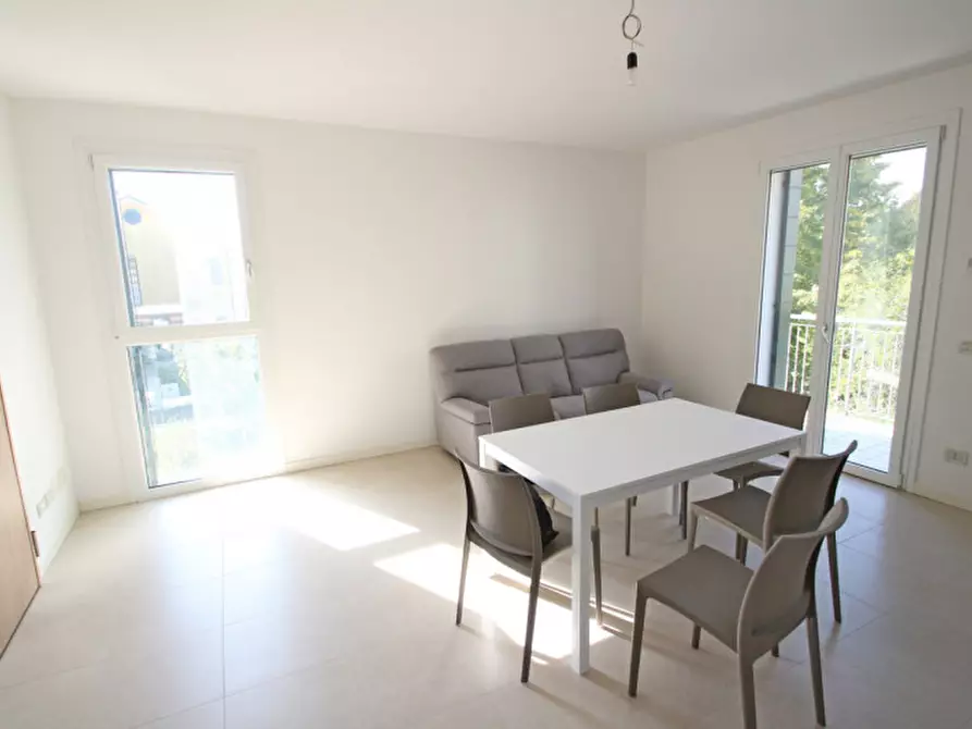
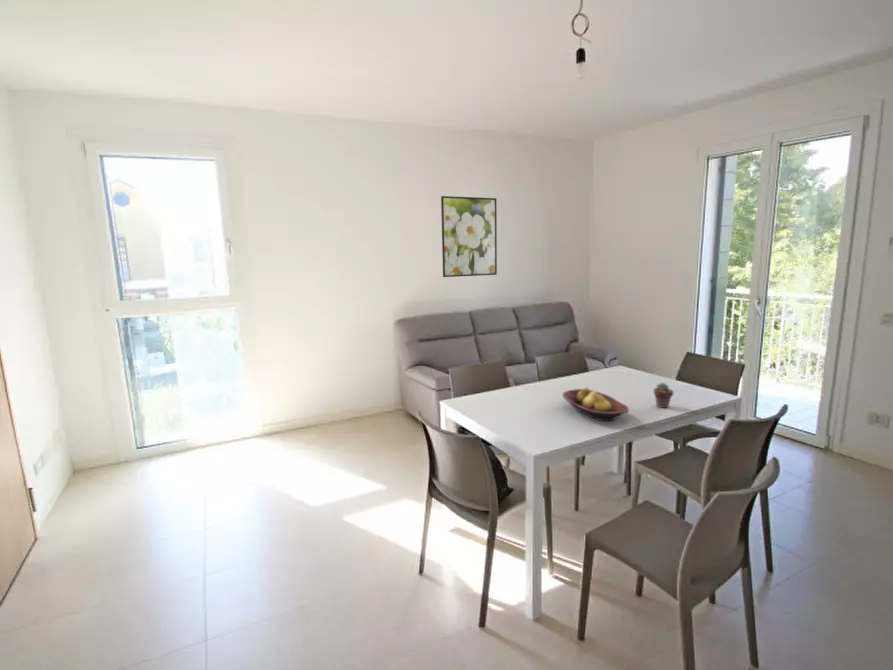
+ potted succulent [653,382,675,409]
+ fruit bowl [562,387,630,422]
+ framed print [440,195,498,278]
